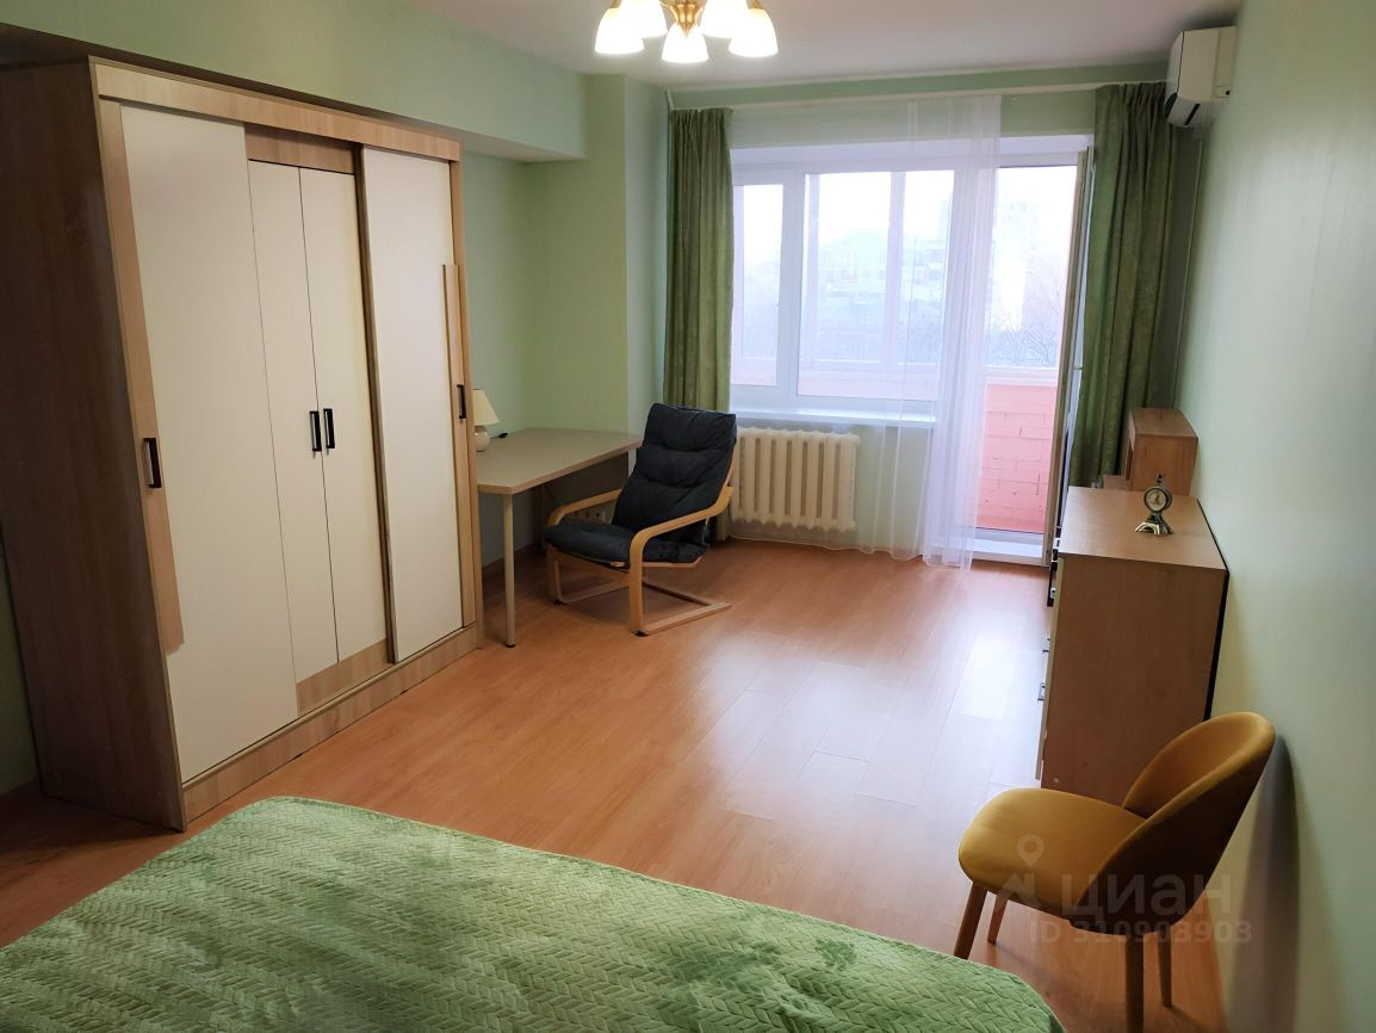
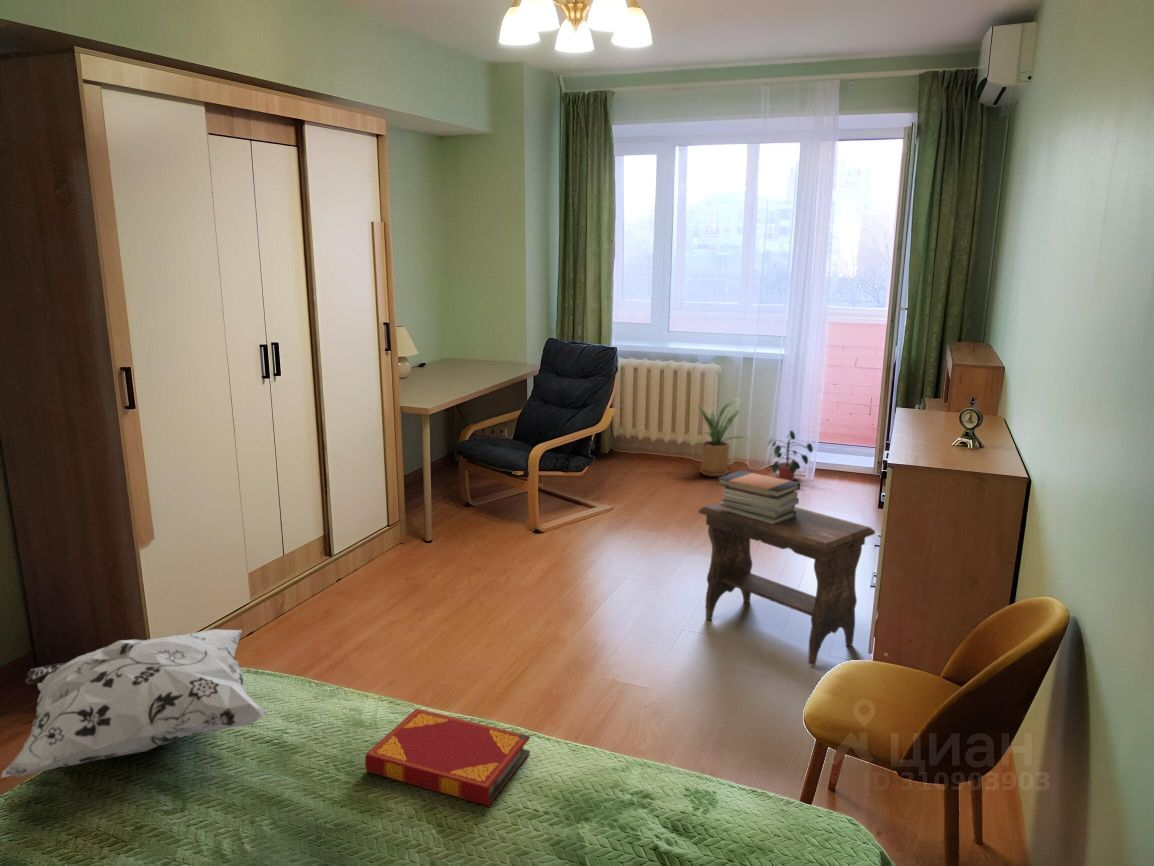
+ decorative pillow [0,628,267,779]
+ potted plant [767,429,814,481]
+ footstool [698,501,876,667]
+ house plant [679,396,751,477]
+ book stack [716,470,801,525]
+ hardback book [364,707,531,807]
